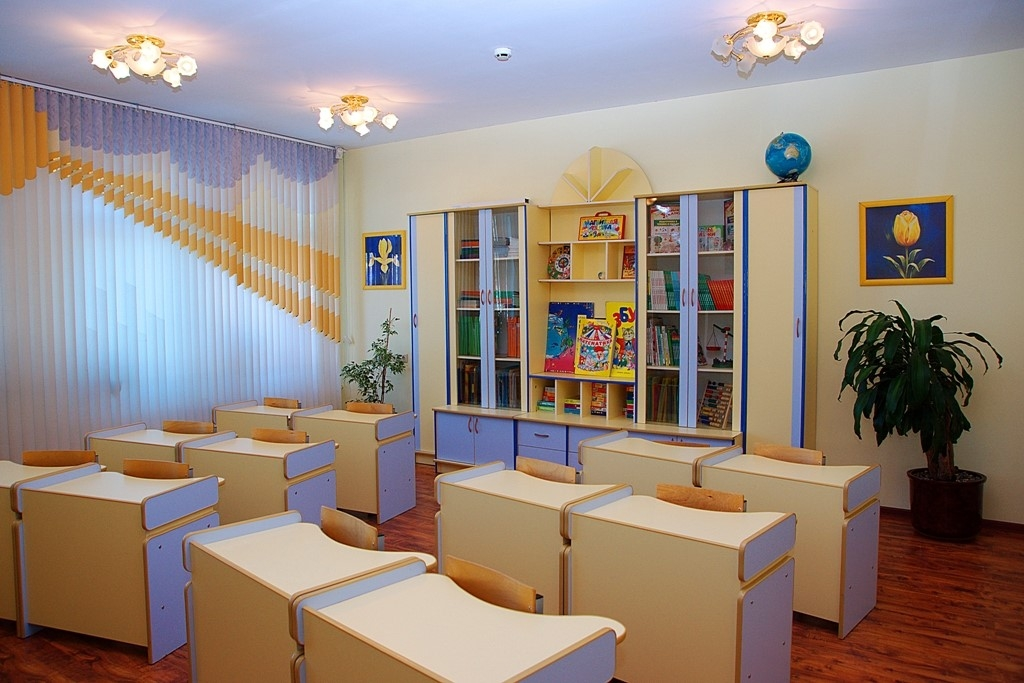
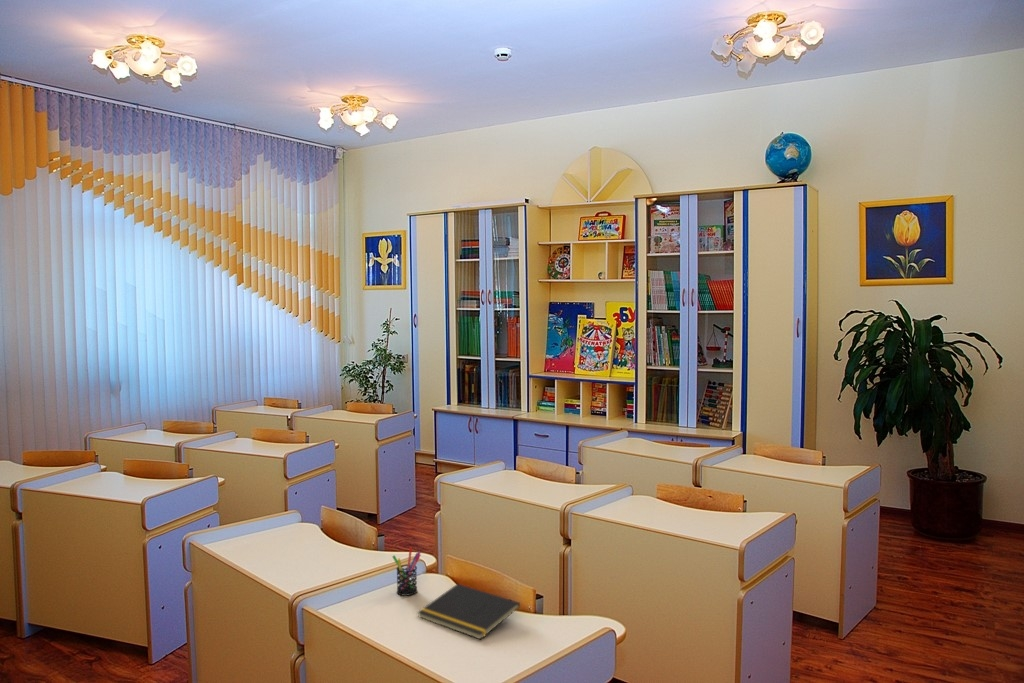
+ notepad [416,583,521,640]
+ pen holder [391,546,422,597]
